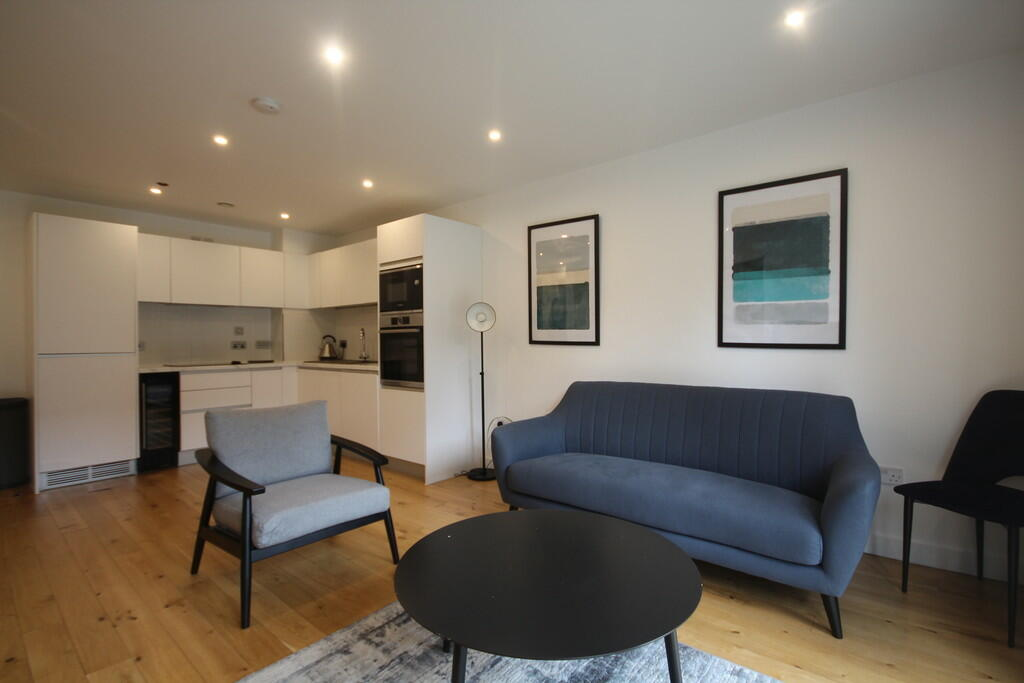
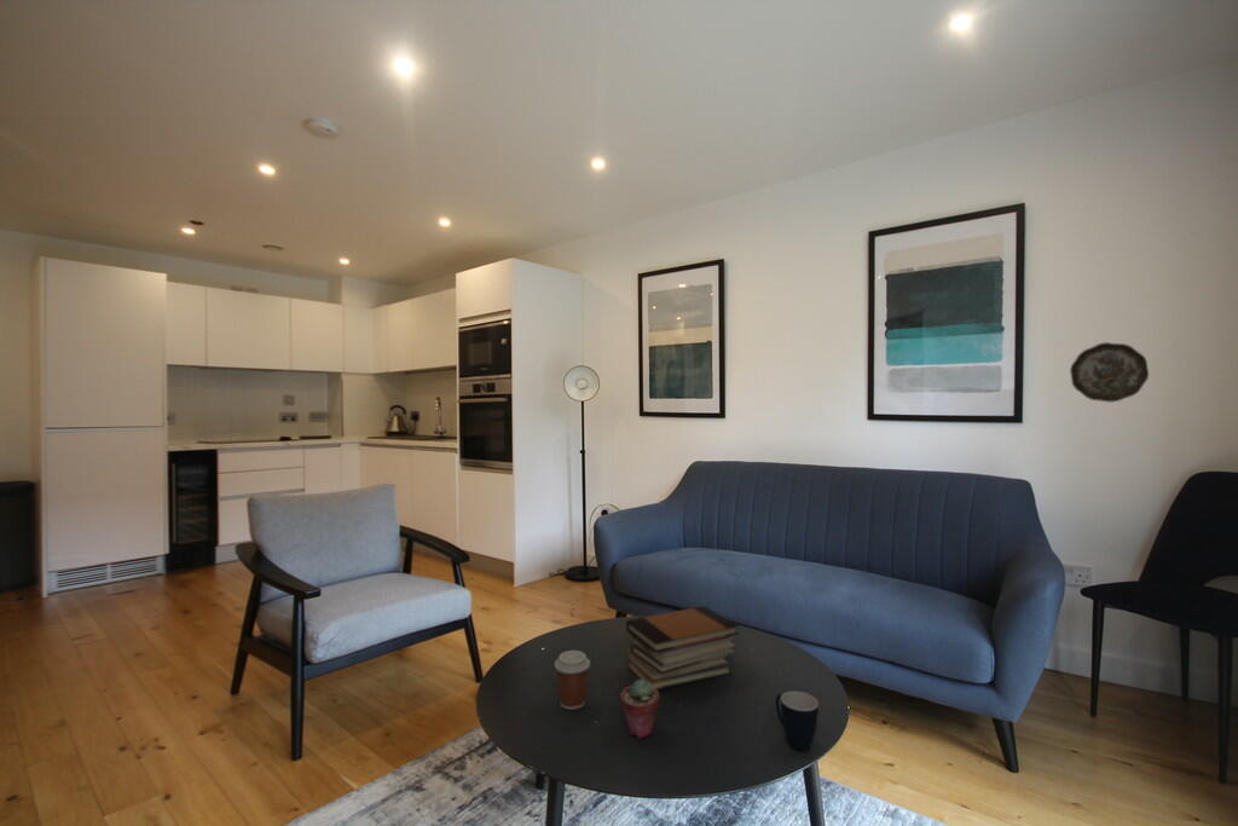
+ book stack [625,605,740,691]
+ decorative plate [1069,341,1150,403]
+ potted succulent [619,678,661,739]
+ mug [775,691,820,751]
+ coffee cup [554,649,591,711]
